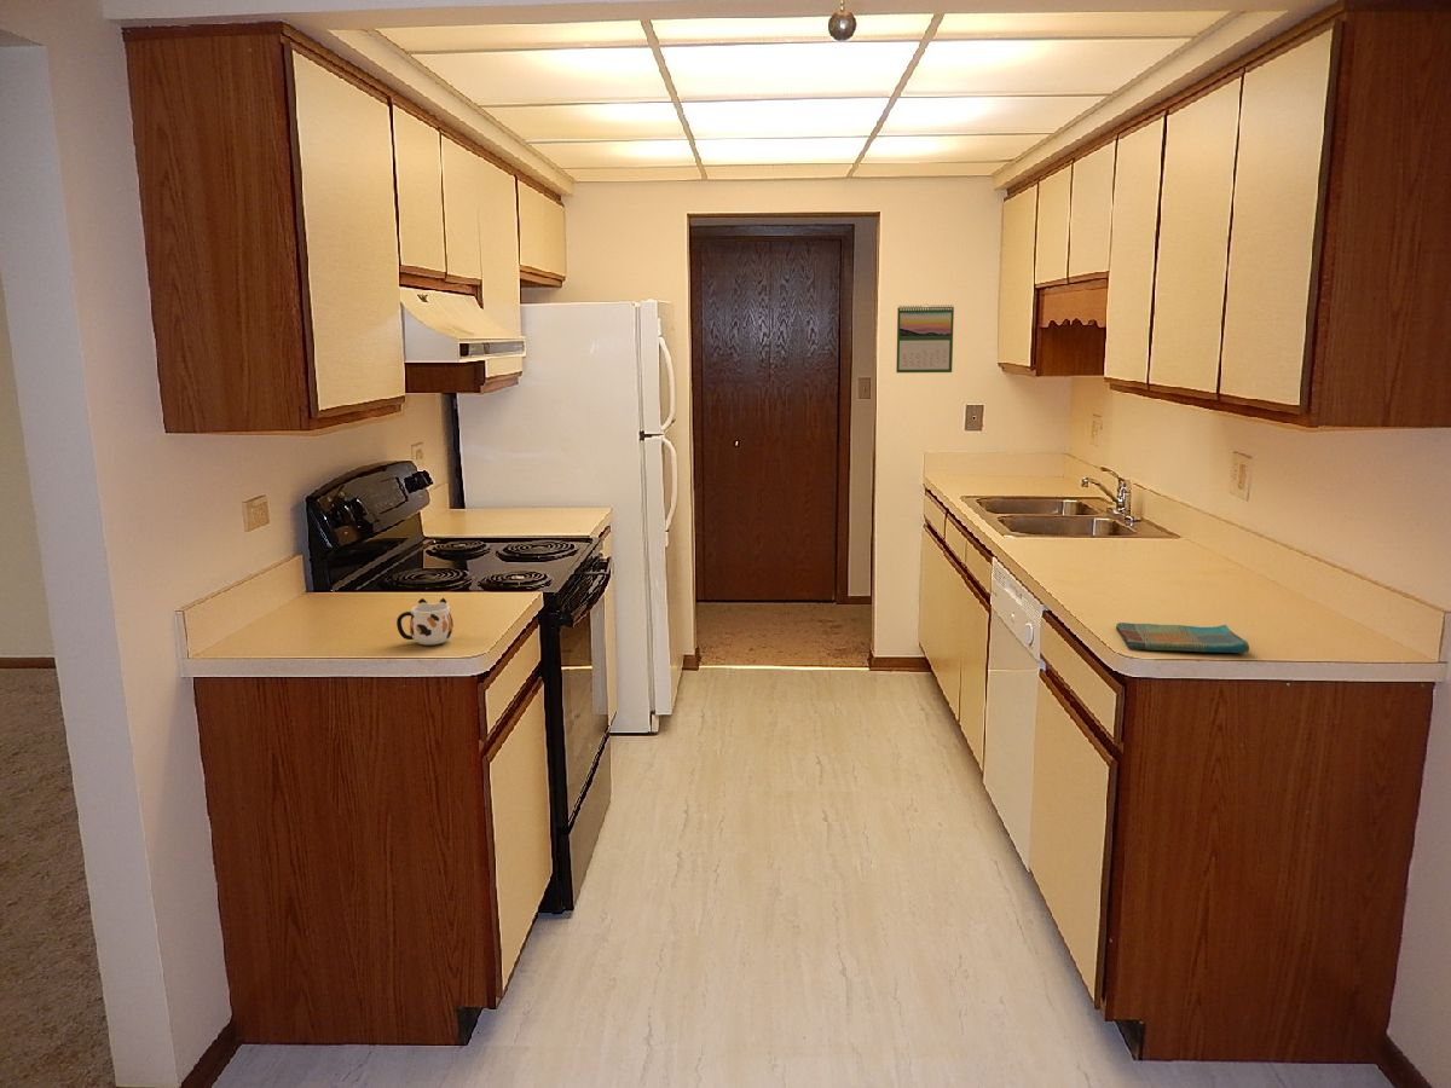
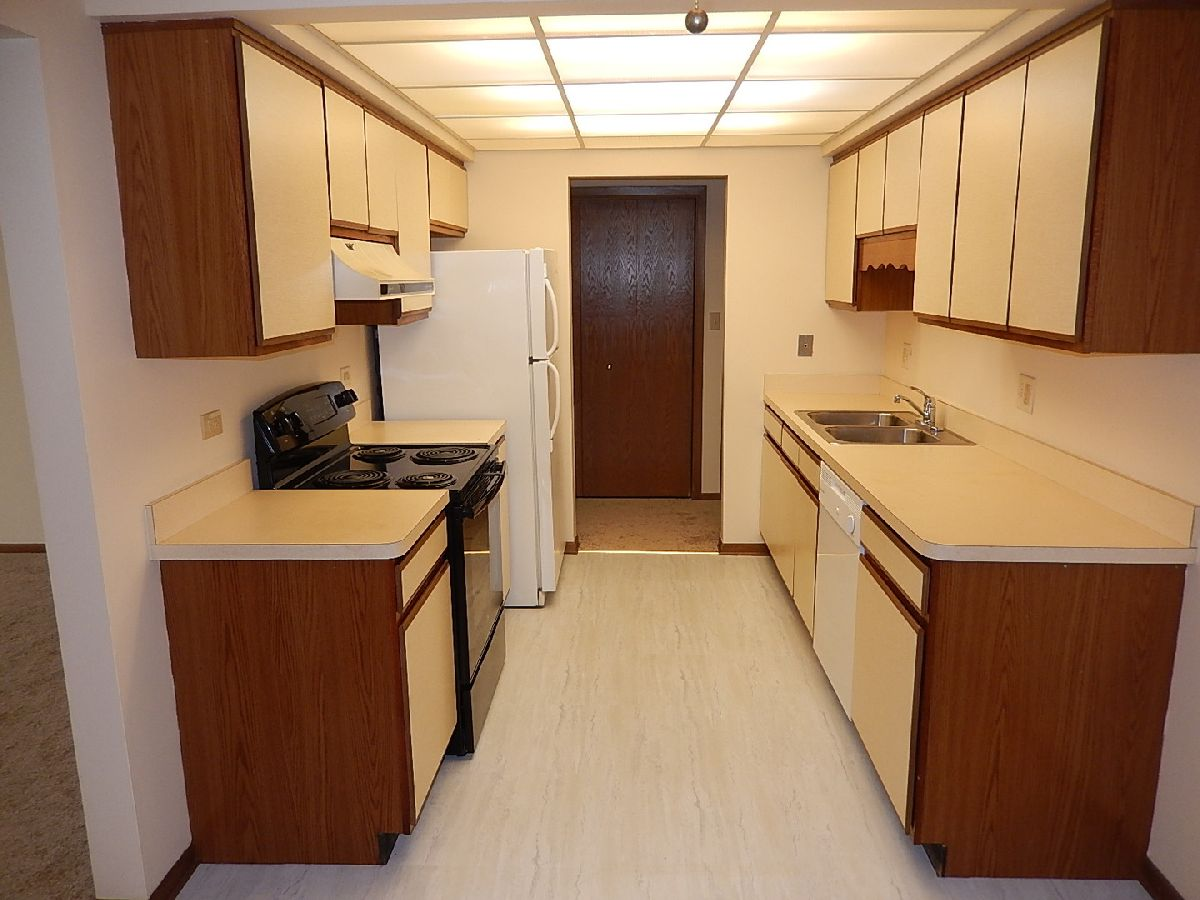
- dish towel [1115,621,1250,654]
- mug [395,597,455,646]
- calendar [895,303,955,374]
